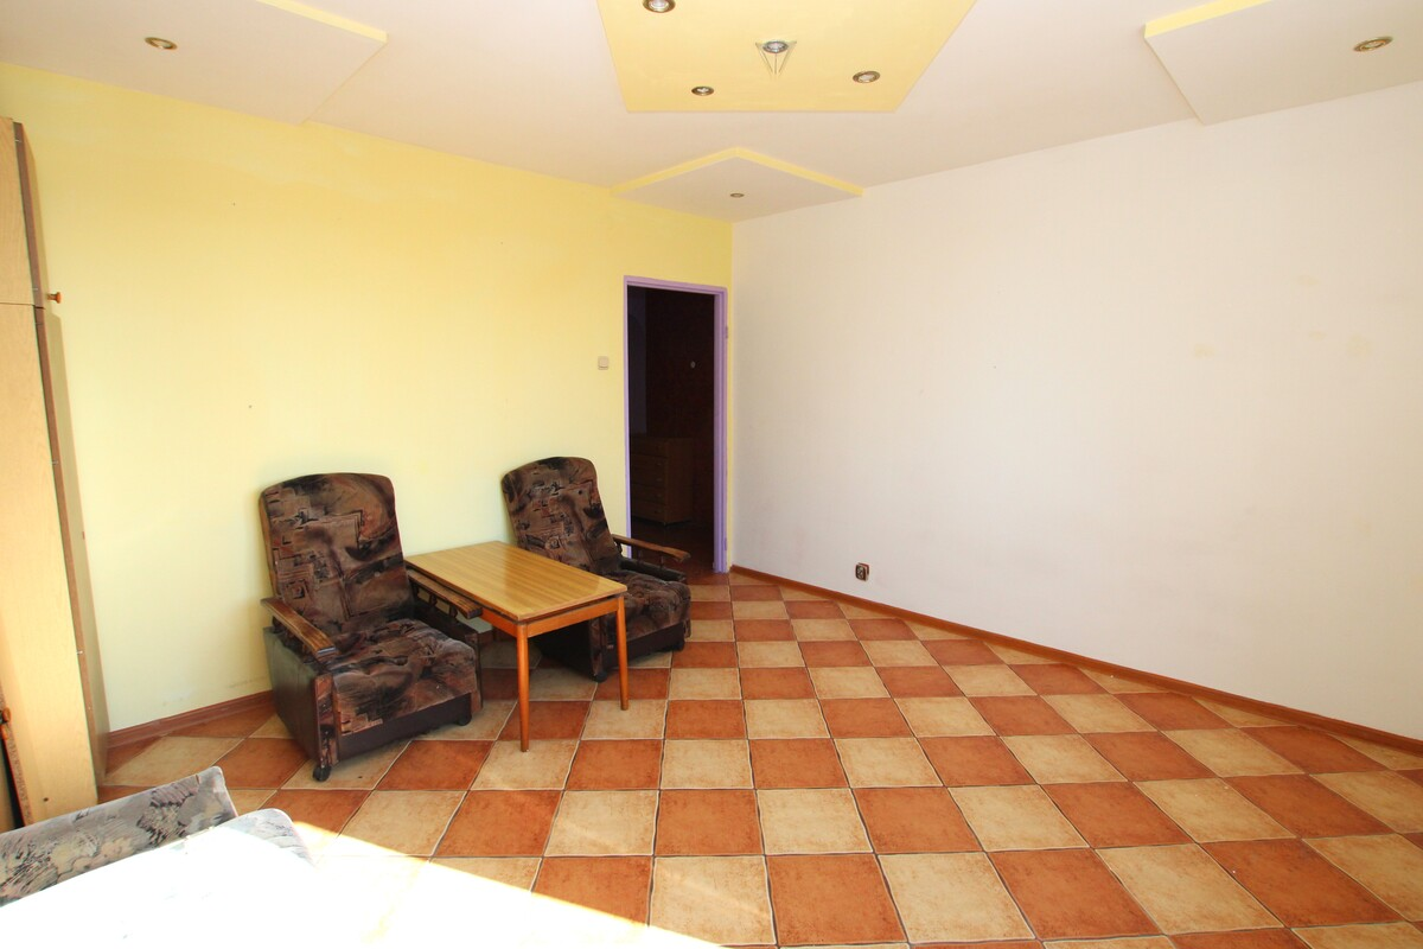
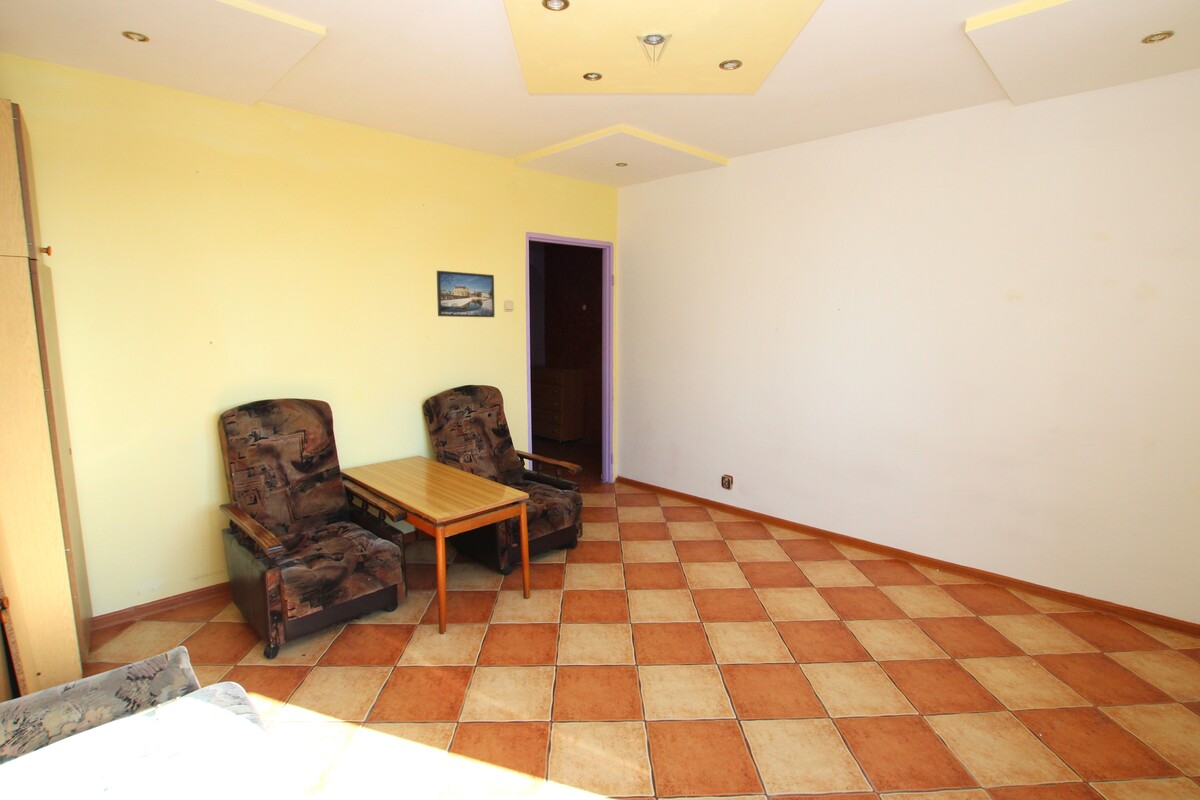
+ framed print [436,270,496,318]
